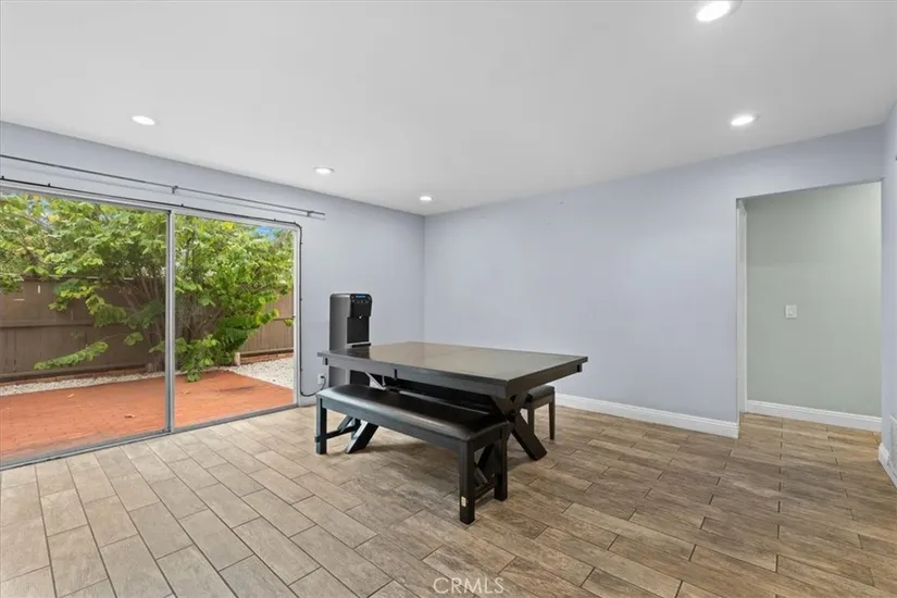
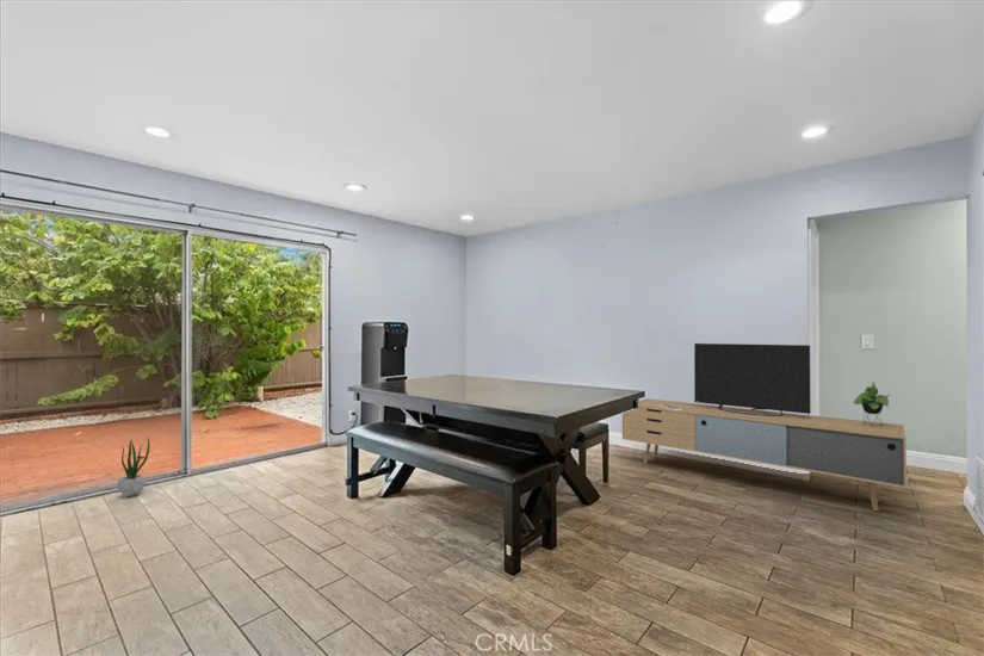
+ media console [621,342,908,512]
+ potted plant [117,437,151,499]
